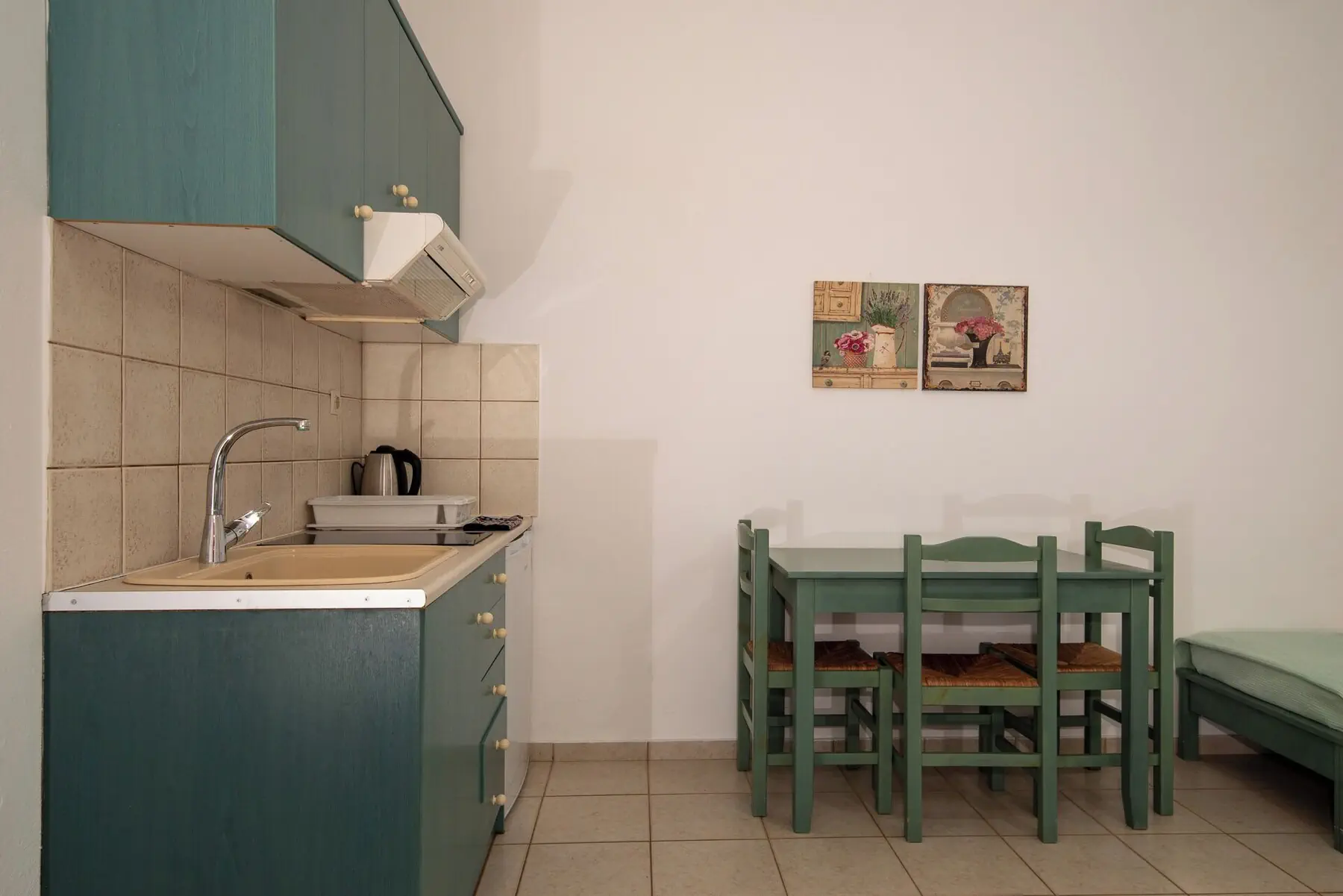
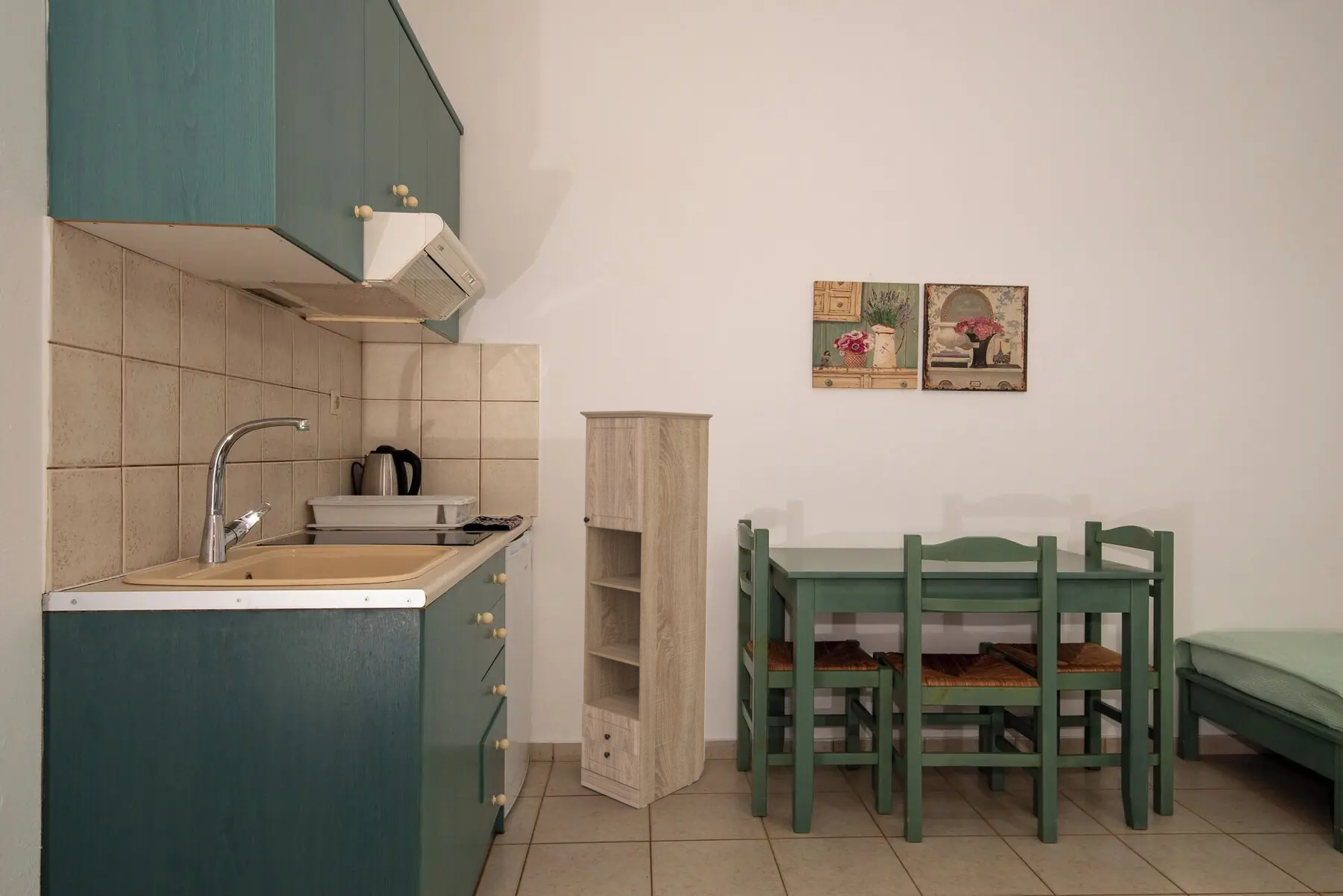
+ storage cabinet [579,410,714,809]
